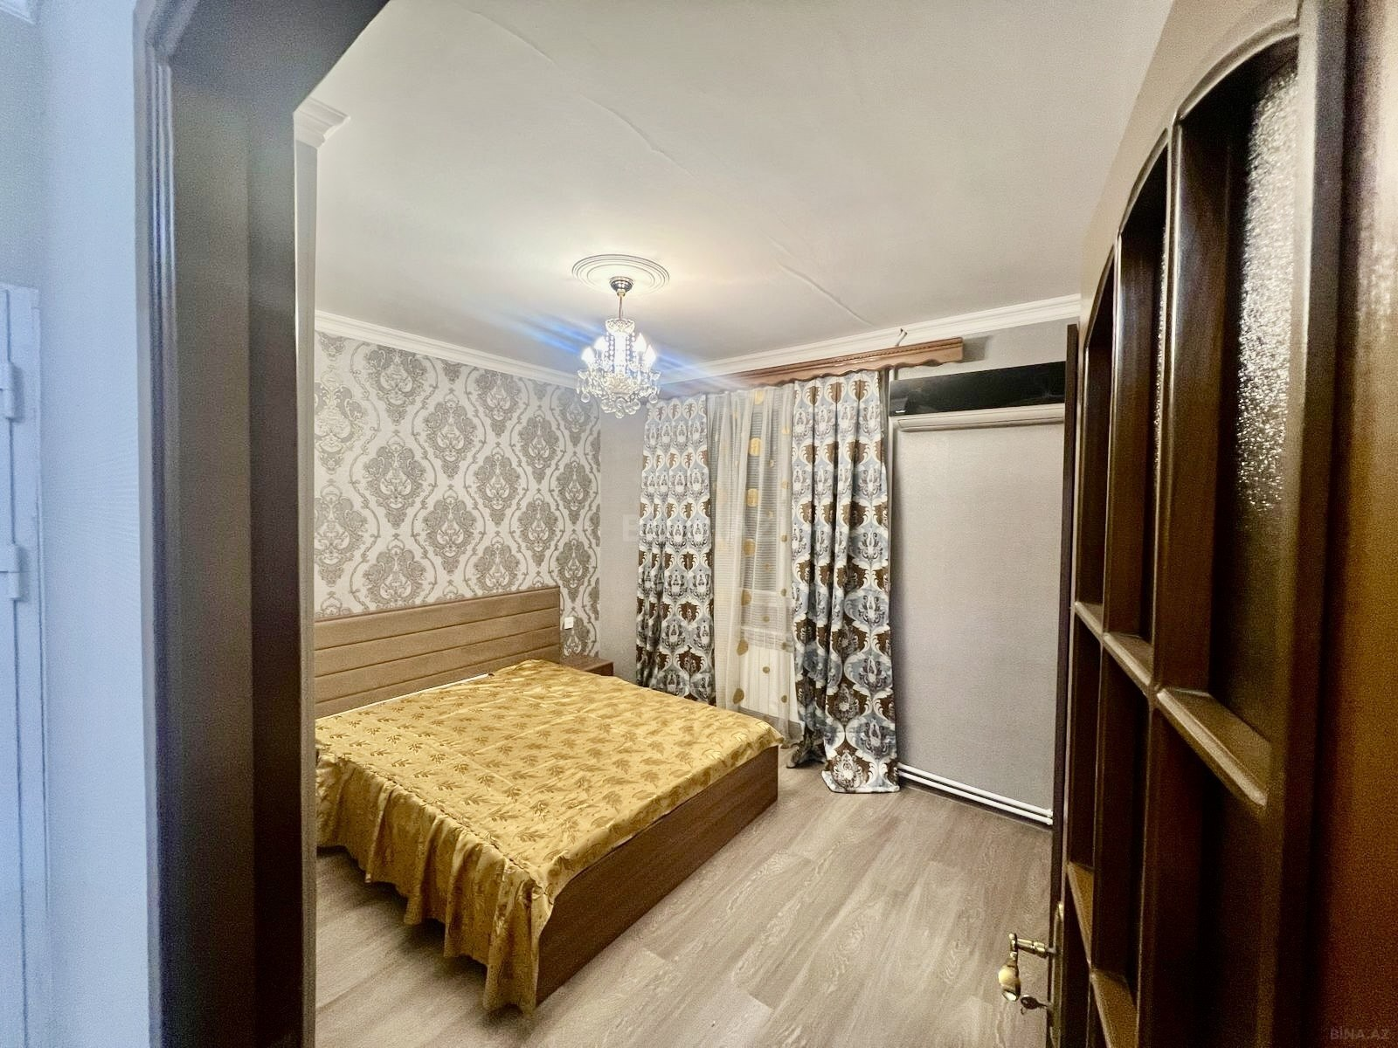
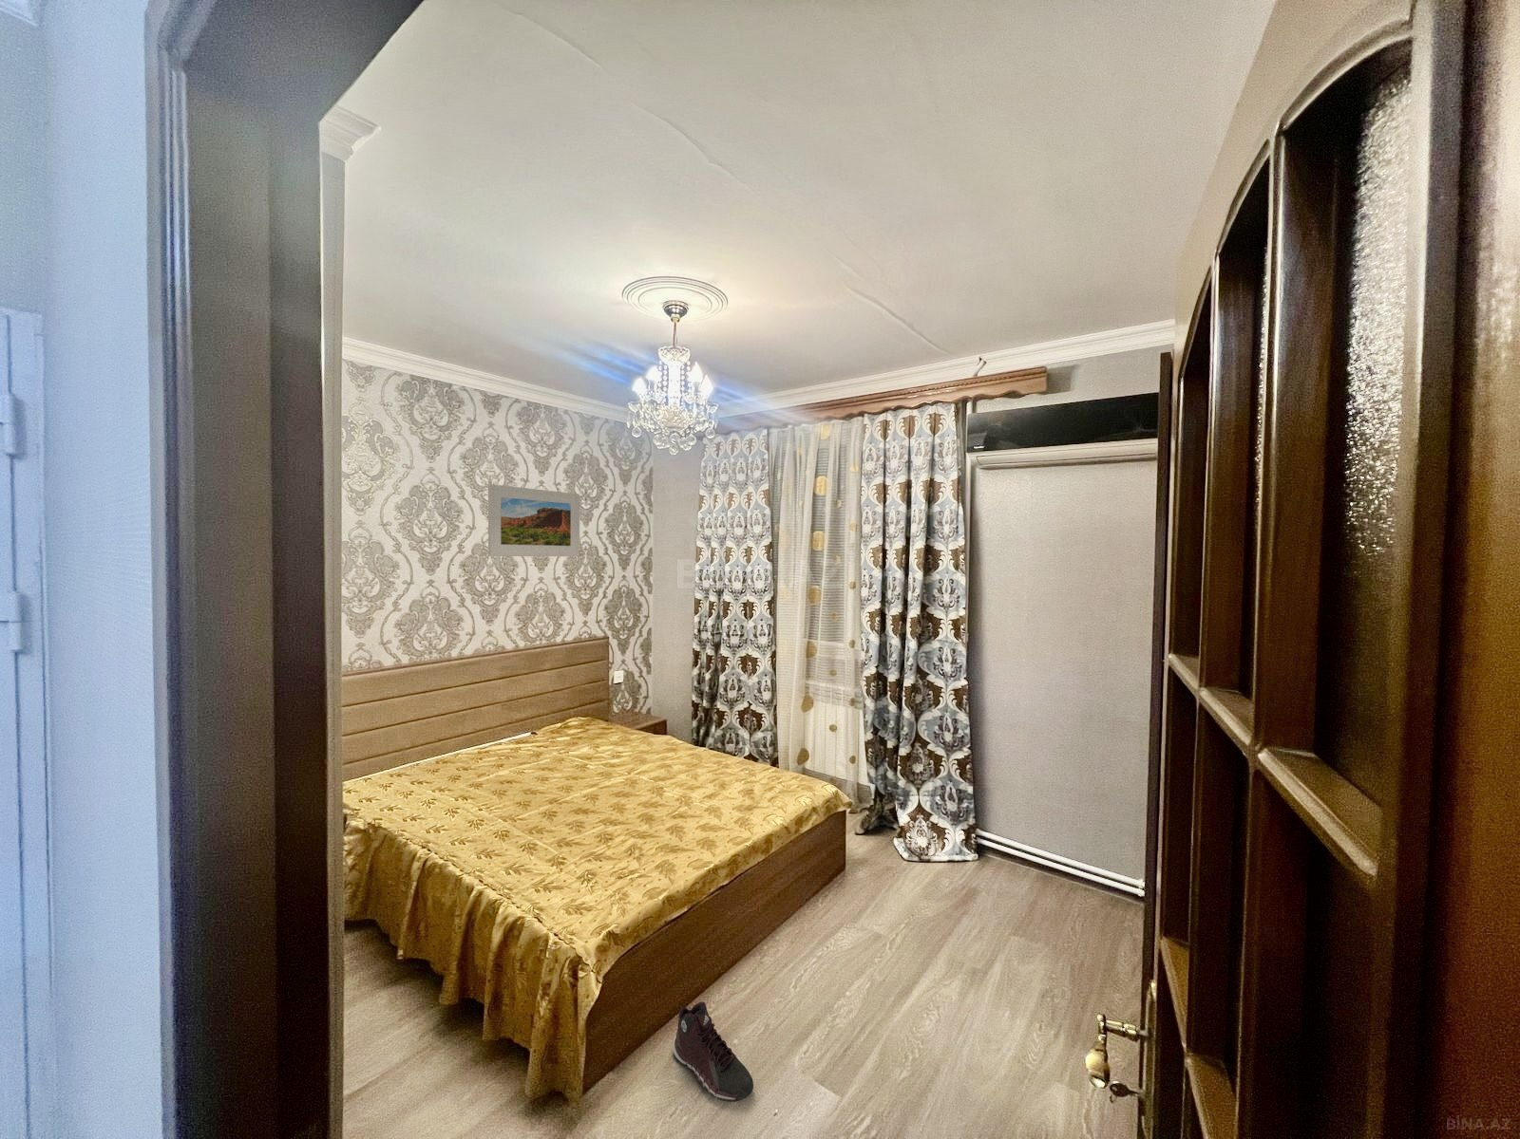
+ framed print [487,483,580,558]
+ sneaker [671,1000,754,1103]
